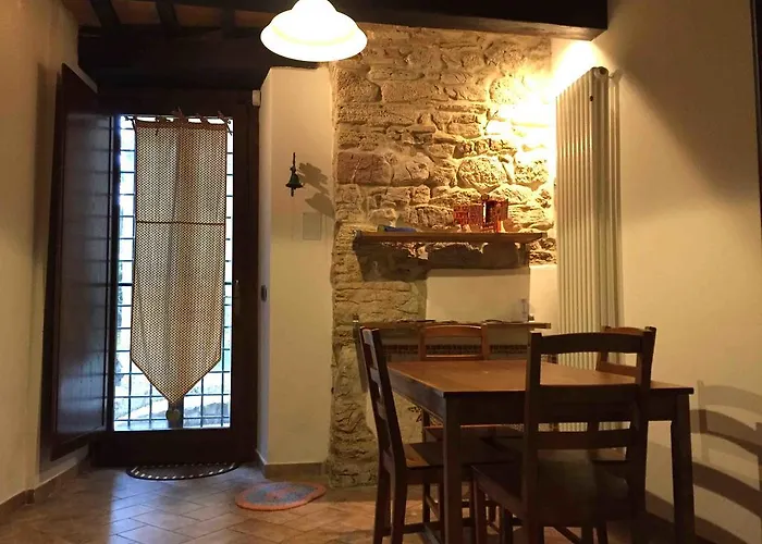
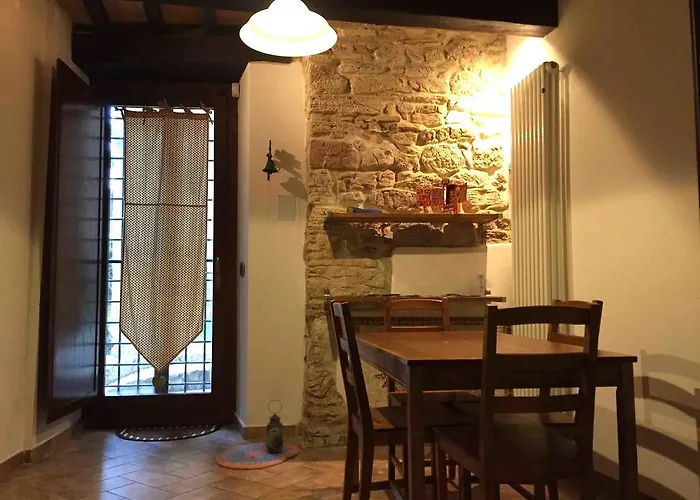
+ lantern [265,399,284,455]
